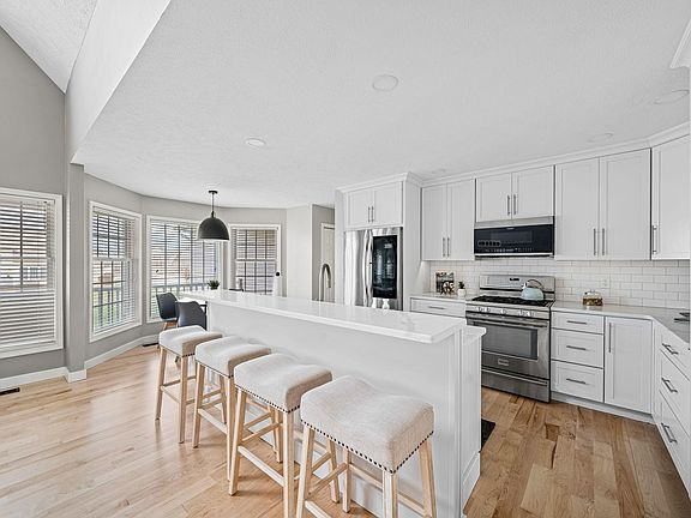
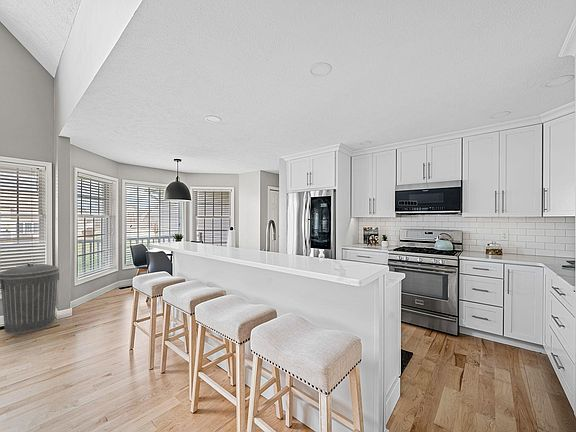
+ trash can [0,262,60,335]
